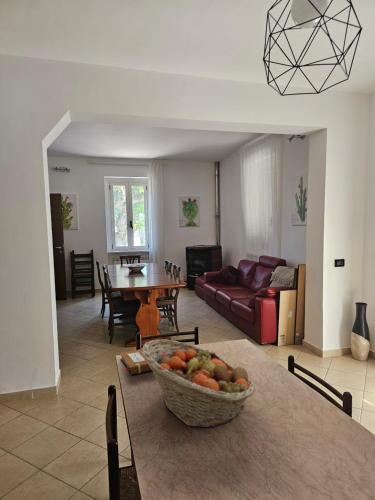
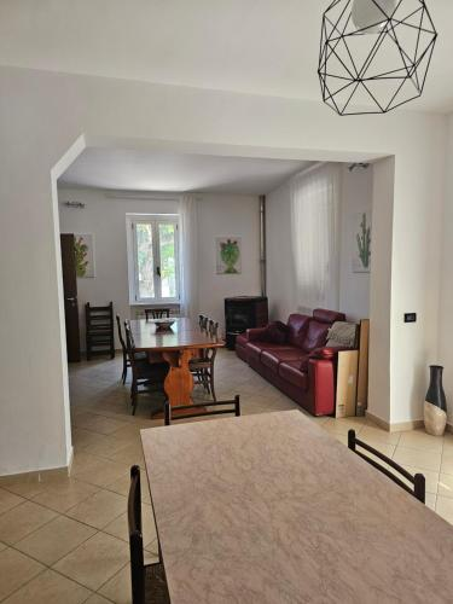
- notebook [119,348,152,376]
- fruit basket [142,339,257,428]
